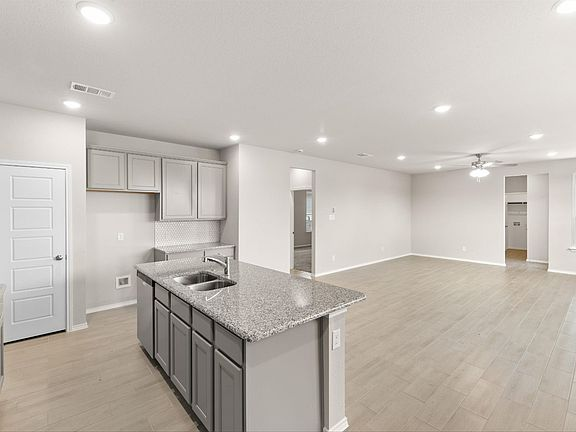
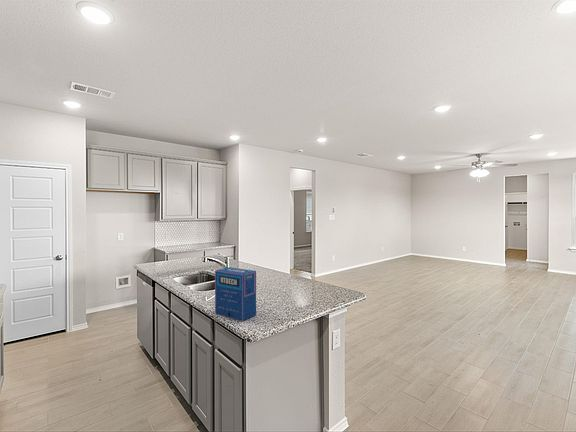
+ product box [214,266,257,322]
